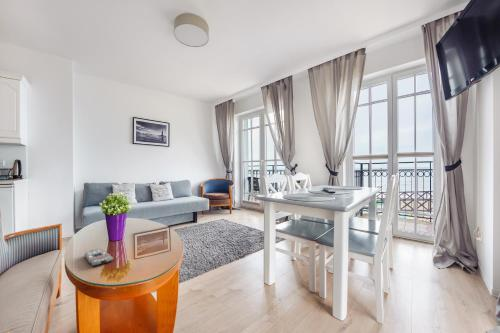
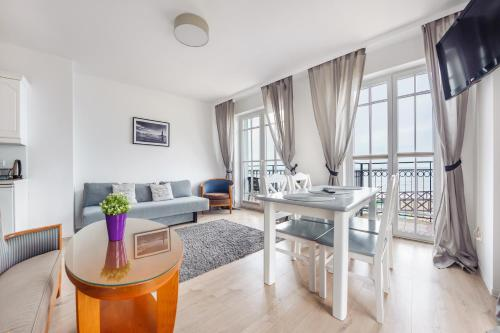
- remote control [84,248,114,267]
